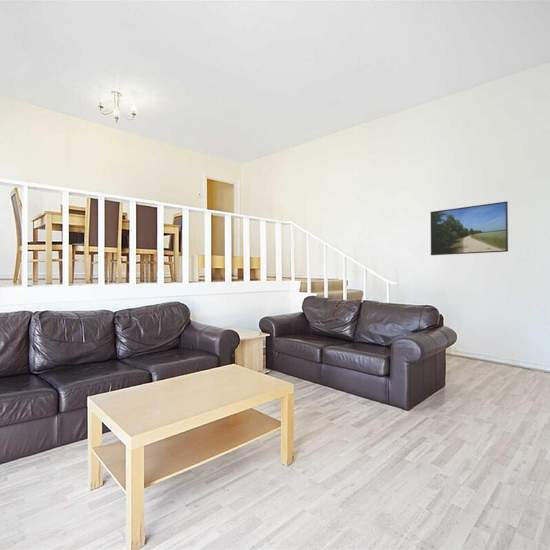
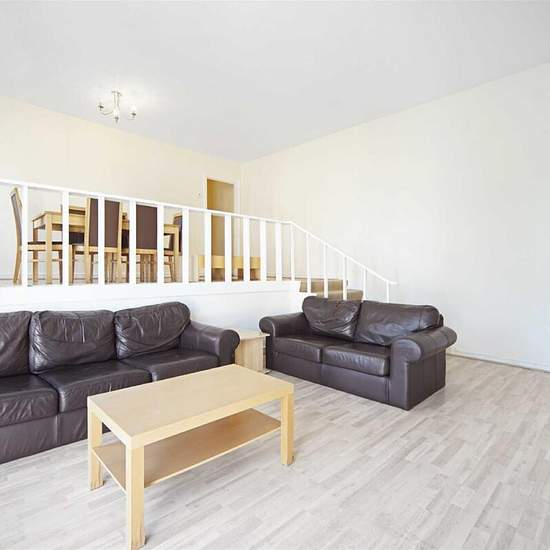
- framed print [430,200,509,256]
